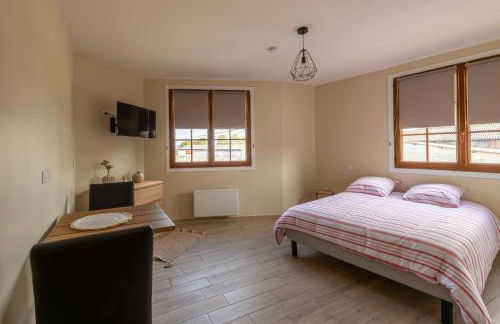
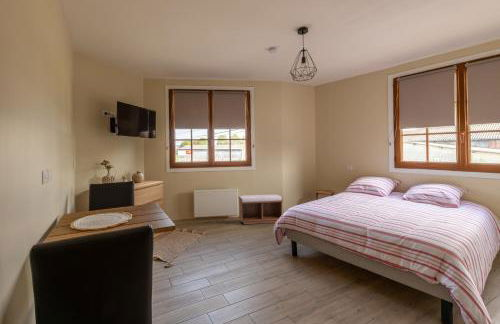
+ bench [237,193,284,225]
